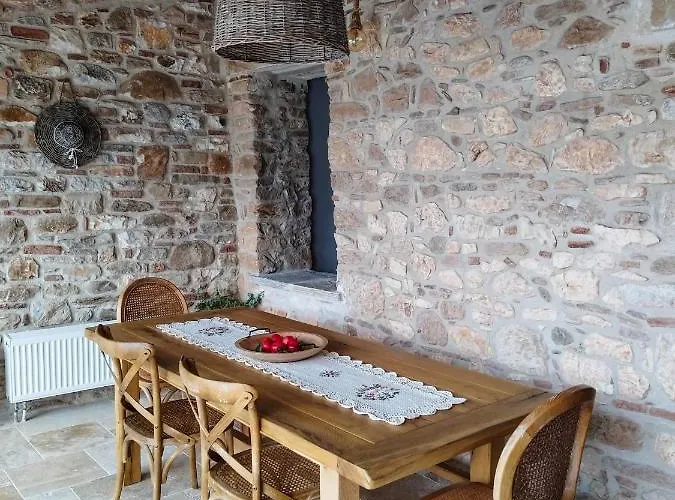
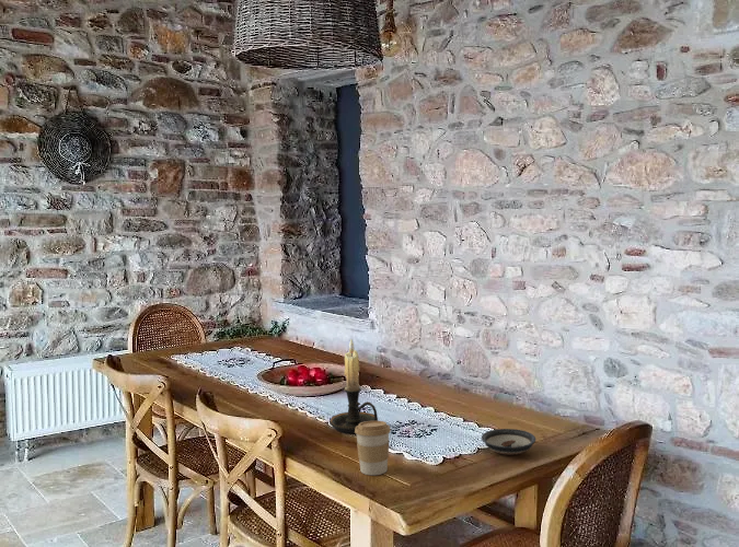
+ candle holder [328,339,379,434]
+ saucer [481,428,536,456]
+ coffee cup [355,420,392,476]
